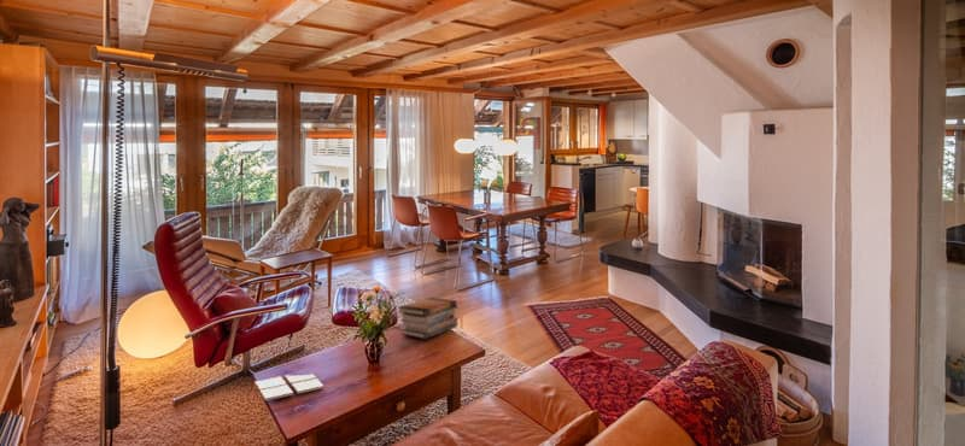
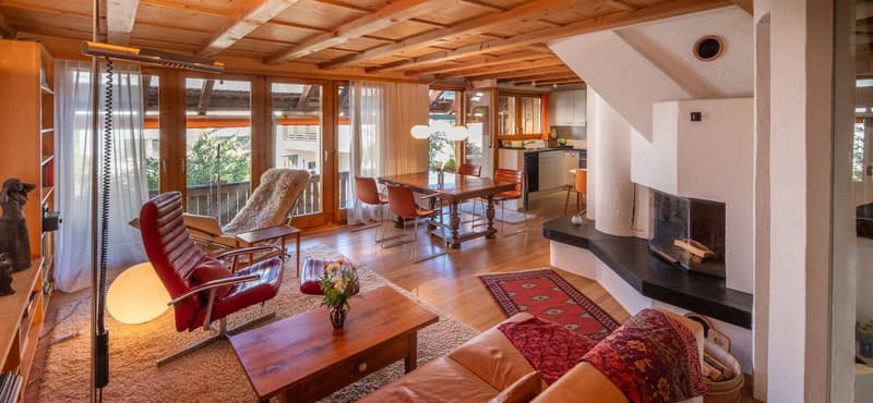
- drink coaster [253,372,326,401]
- book stack [397,297,458,340]
